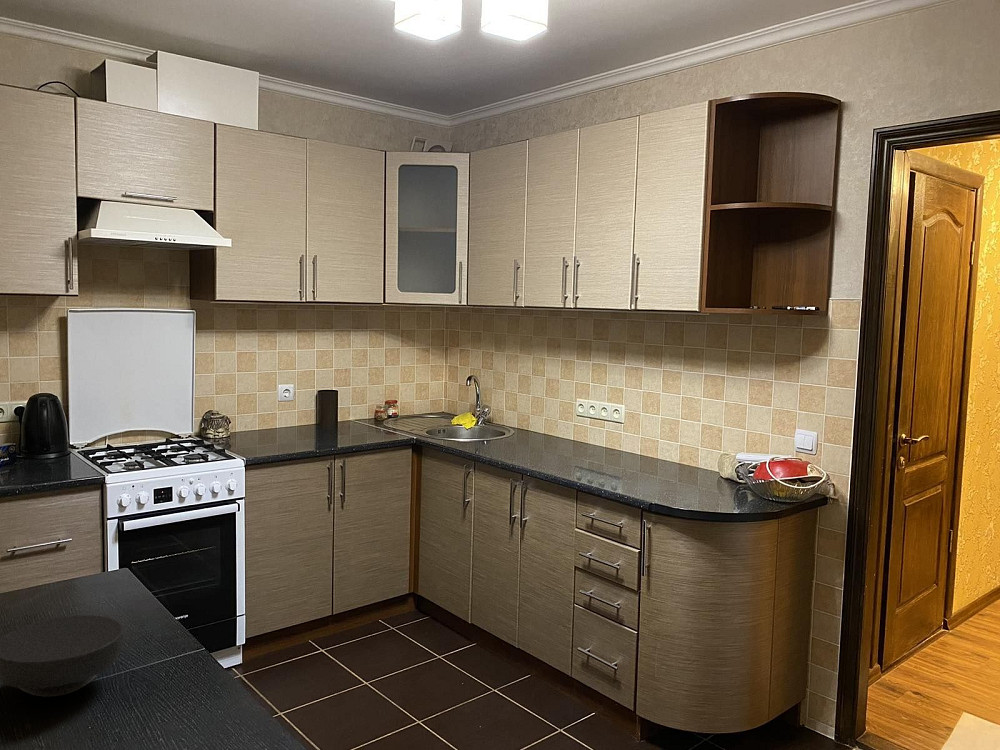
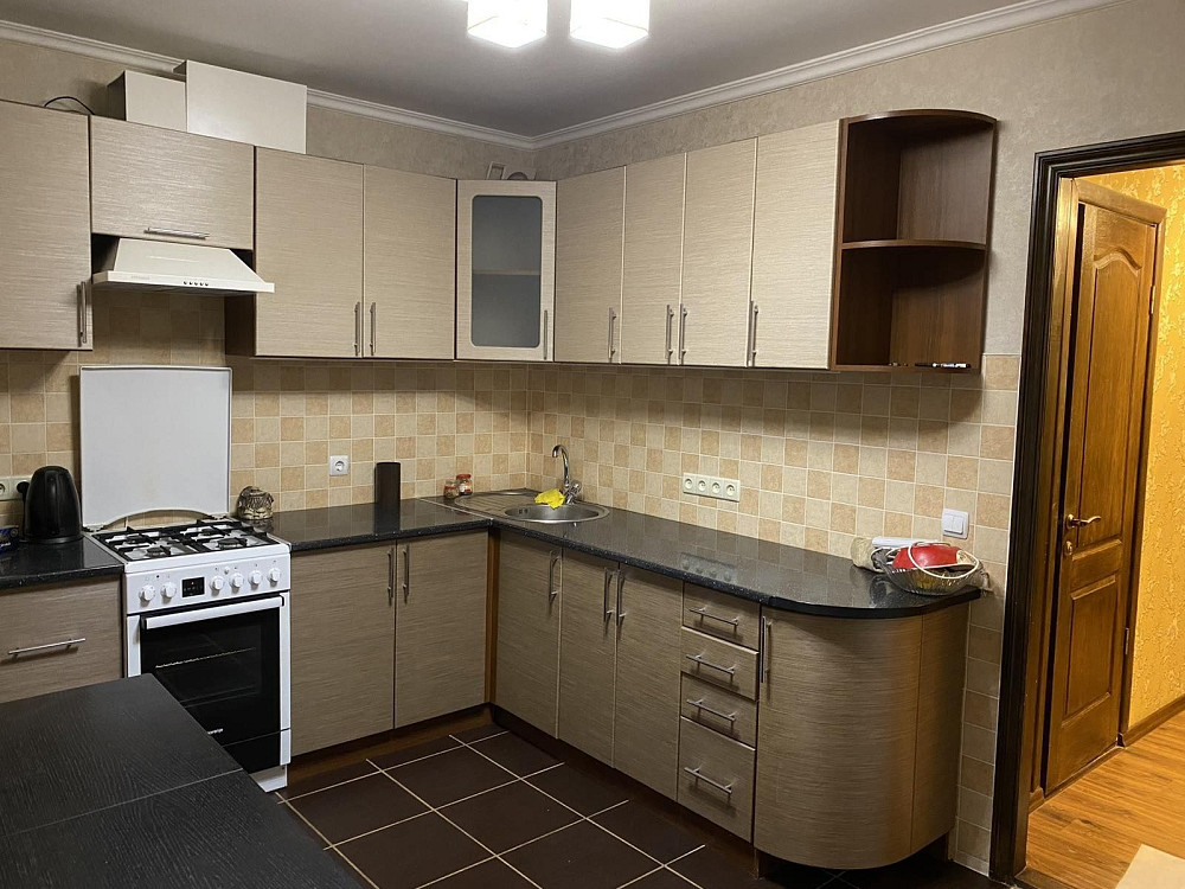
- bowl [0,614,125,698]
